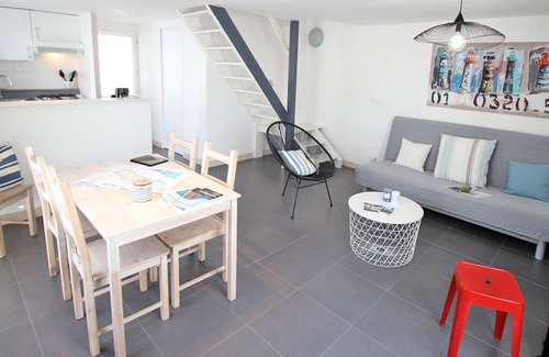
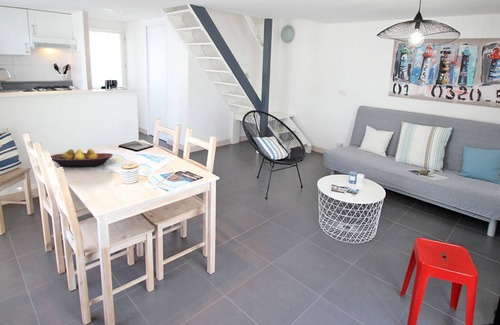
+ fruit bowl [50,148,114,168]
